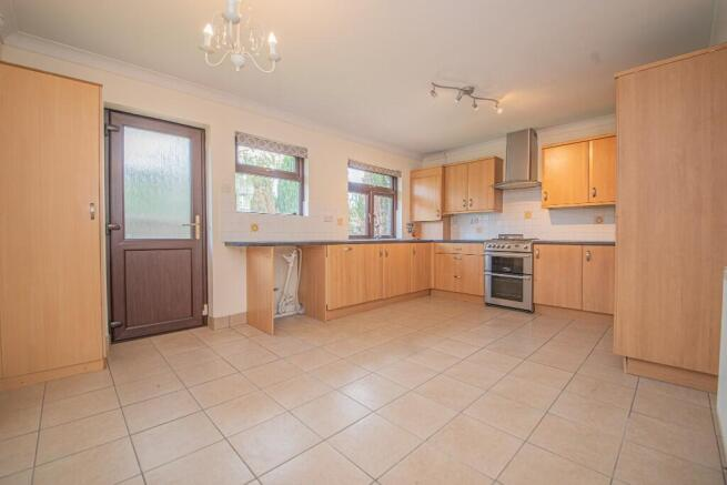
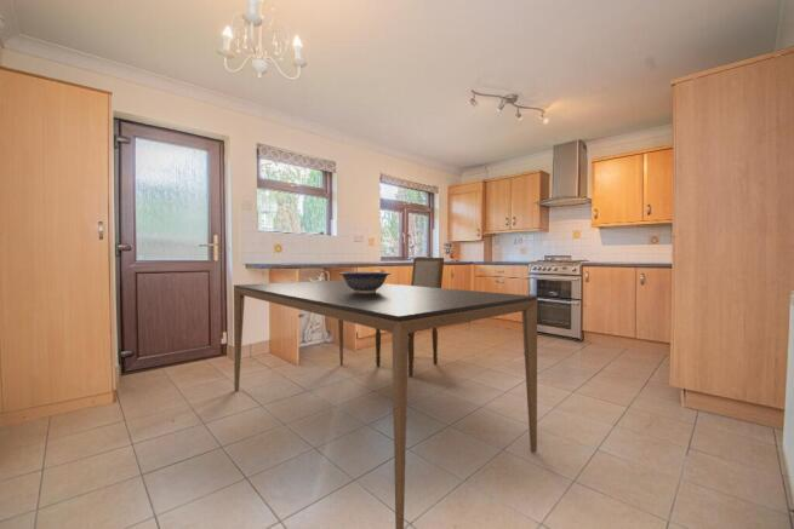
+ dining chair [375,257,445,378]
+ decorative bowl [338,271,392,293]
+ dining table [233,278,538,529]
